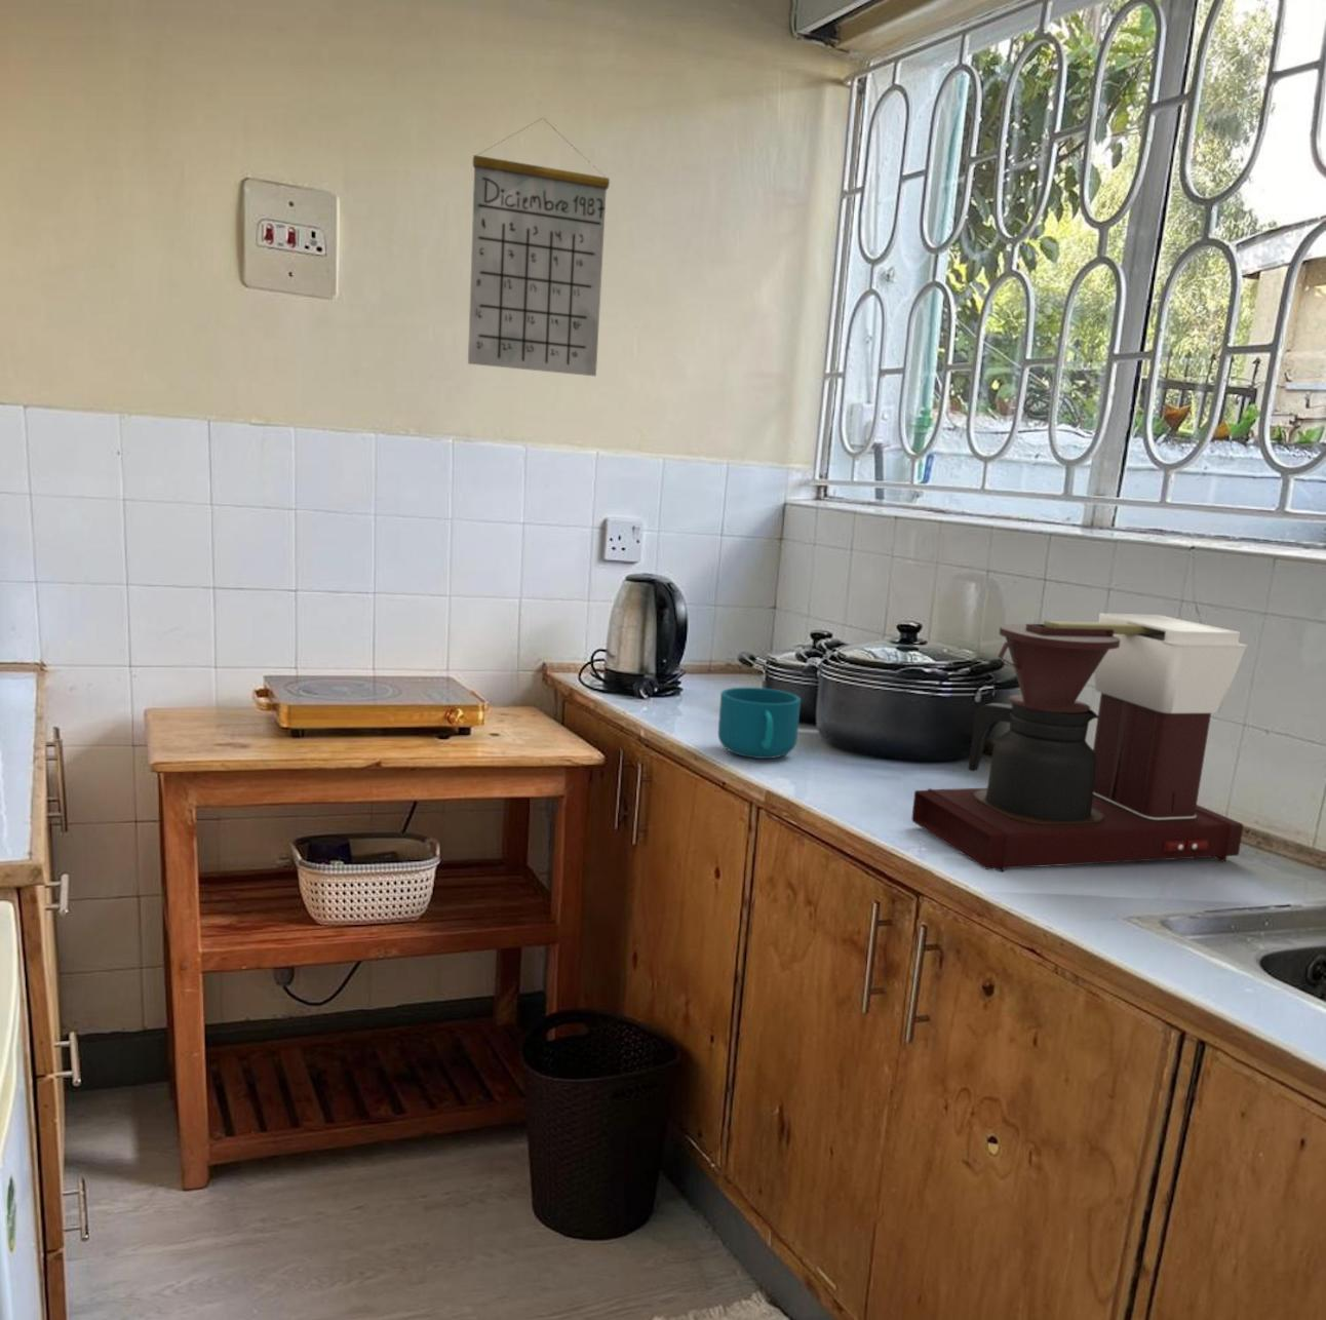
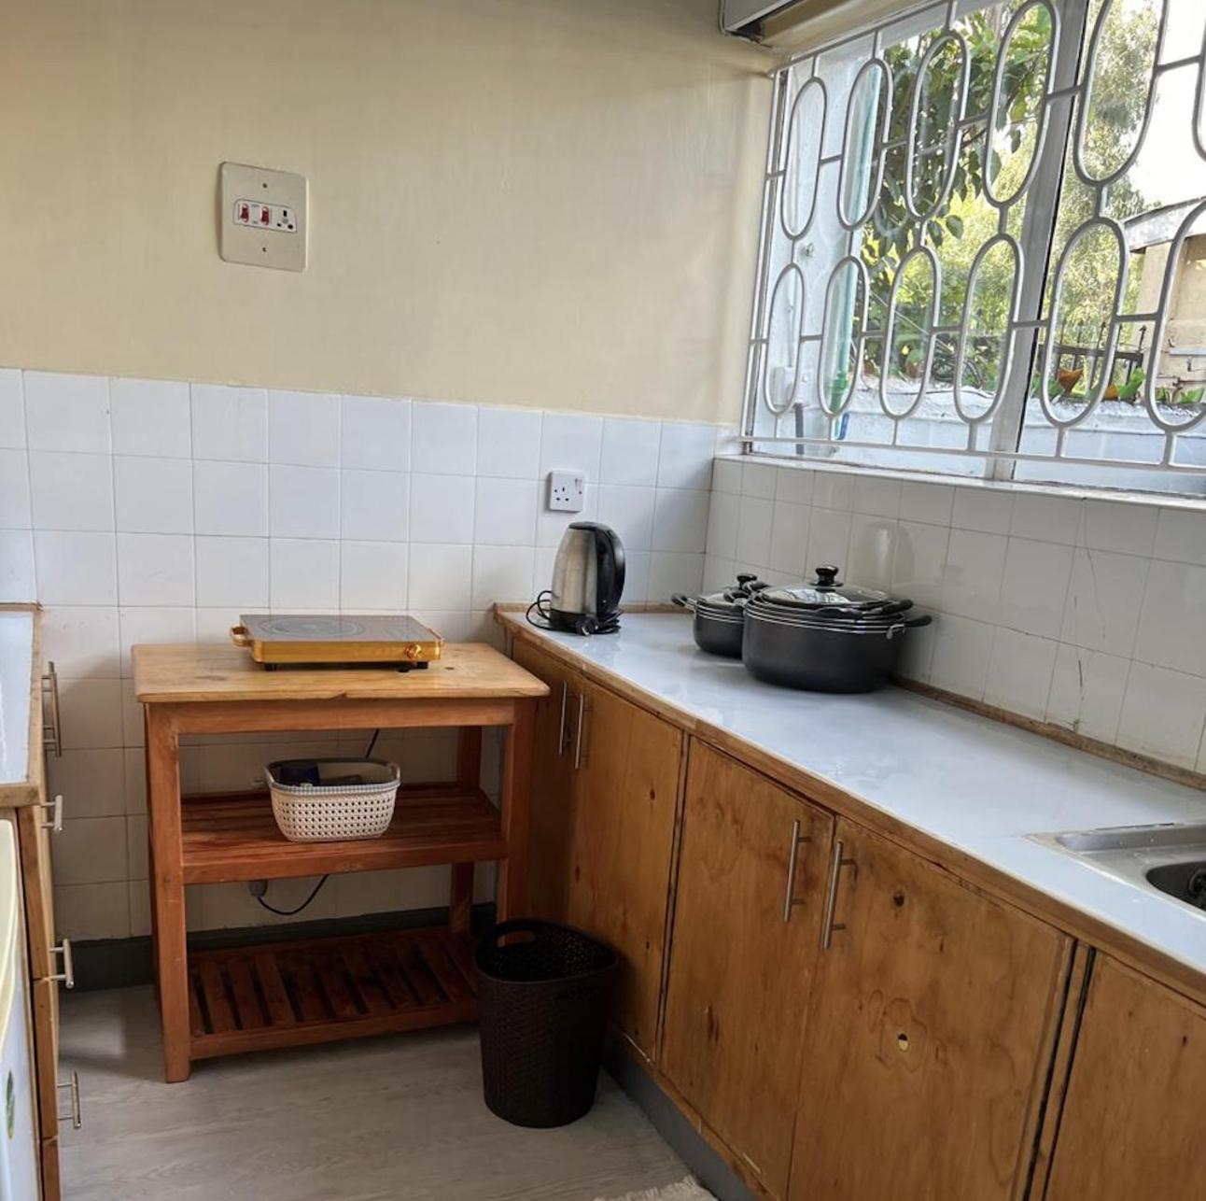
- coffee maker [910,613,1249,873]
- calendar [467,117,610,377]
- cup [718,687,801,759]
